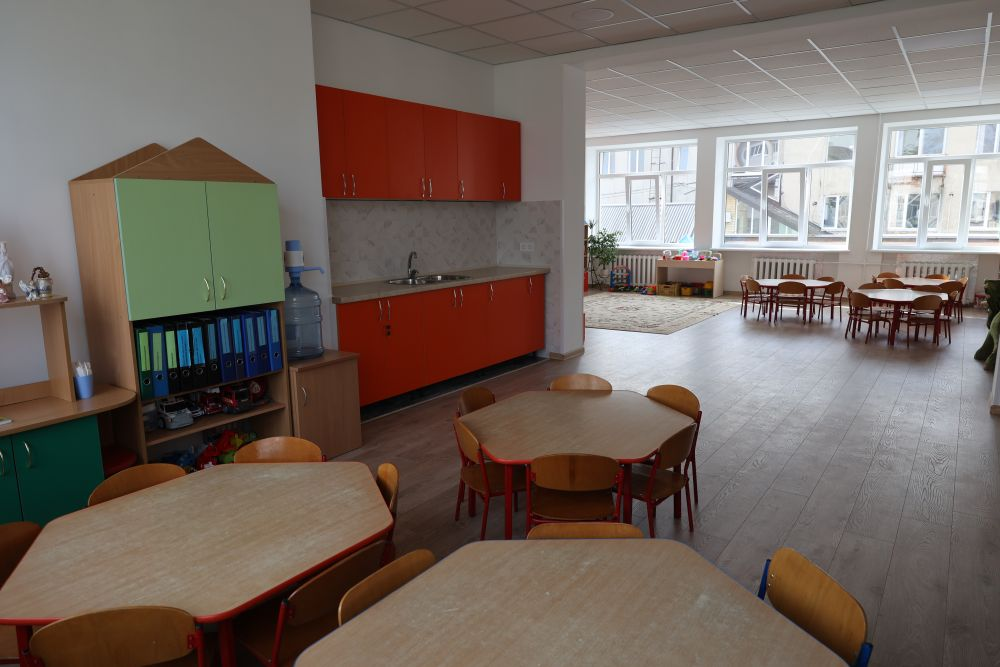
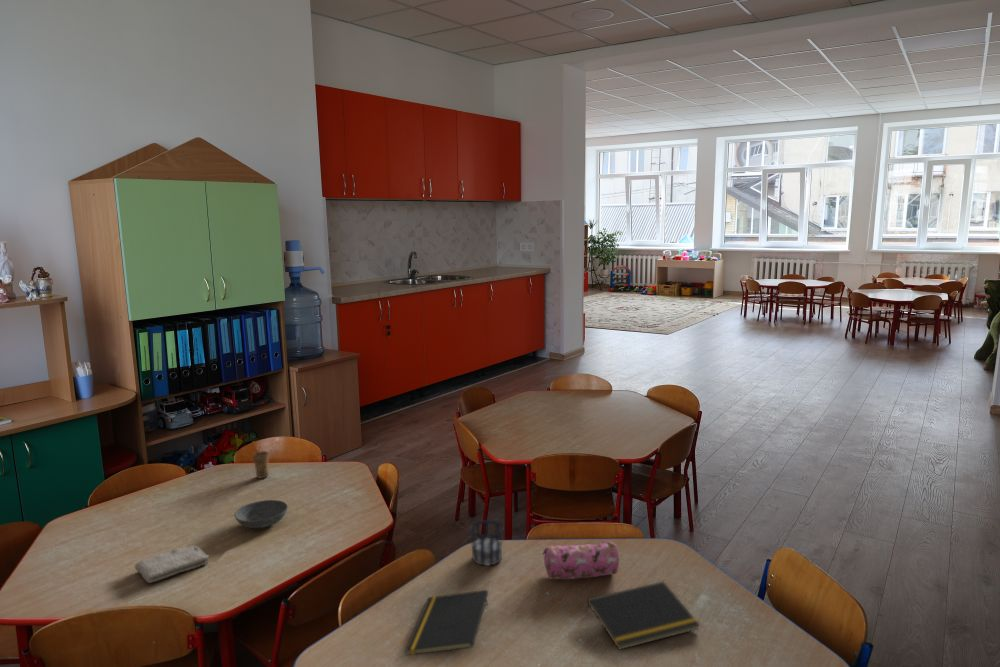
+ cup [252,445,270,479]
+ bowl [233,499,289,529]
+ notepad [585,581,701,651]
+ cup [469,519,504,567]
+ notepad [404,589,489,656]
+ washcloth [134,544,210,584]
+ pencil case [541,540,620,580]
